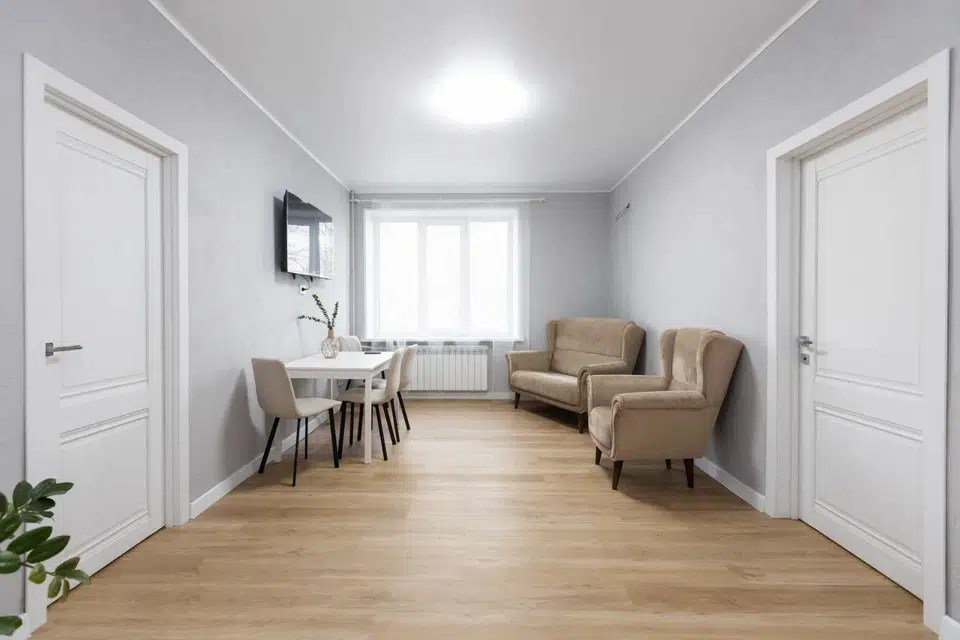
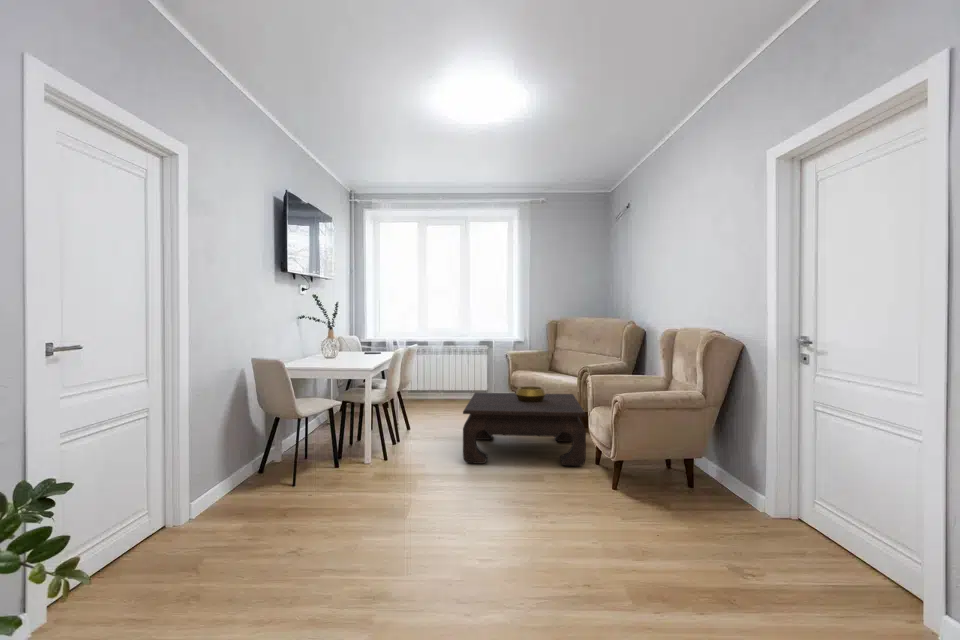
+ coffee table [462,391,587,467]
+ decorative bowl [515,385,546,402]
